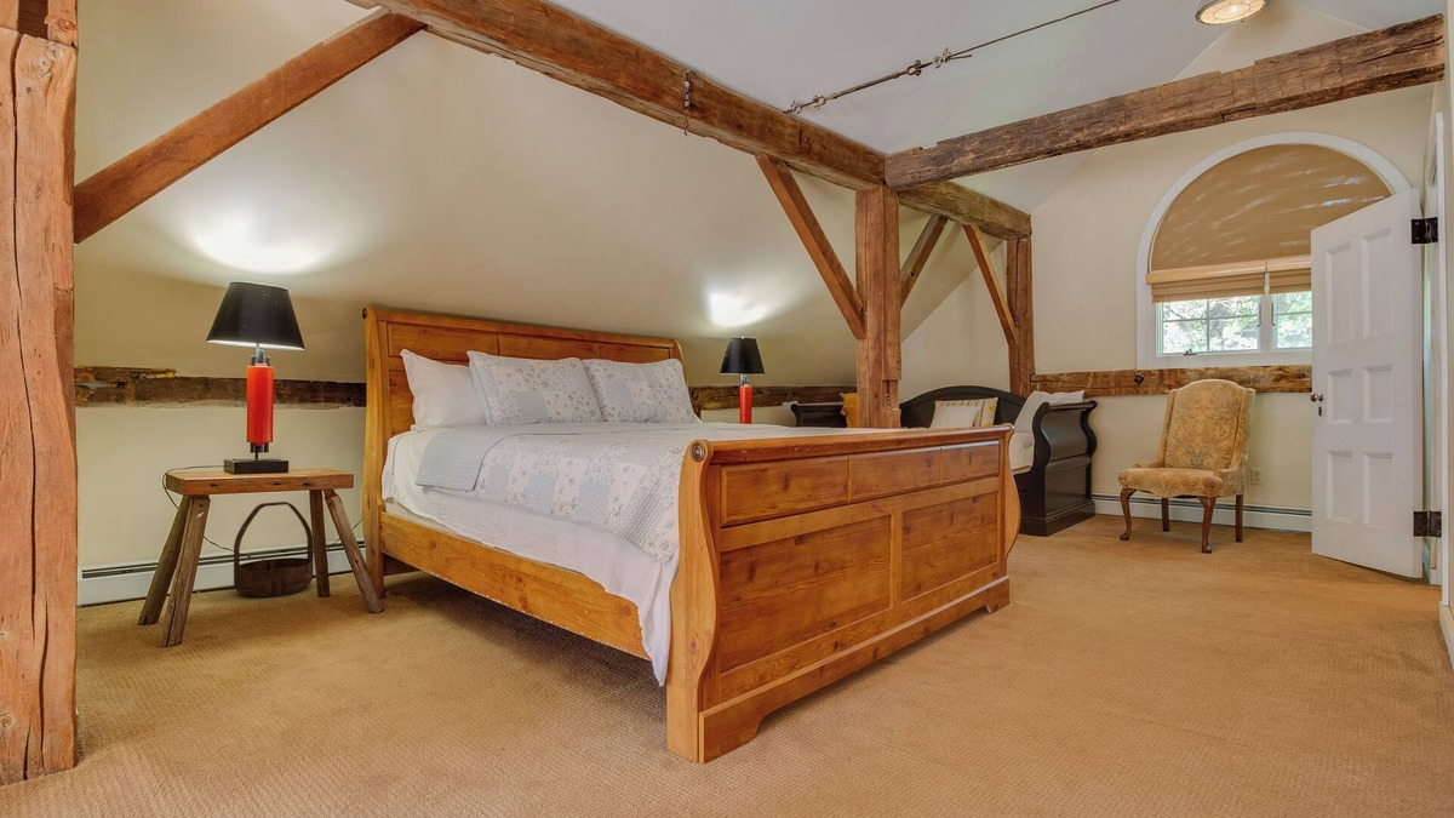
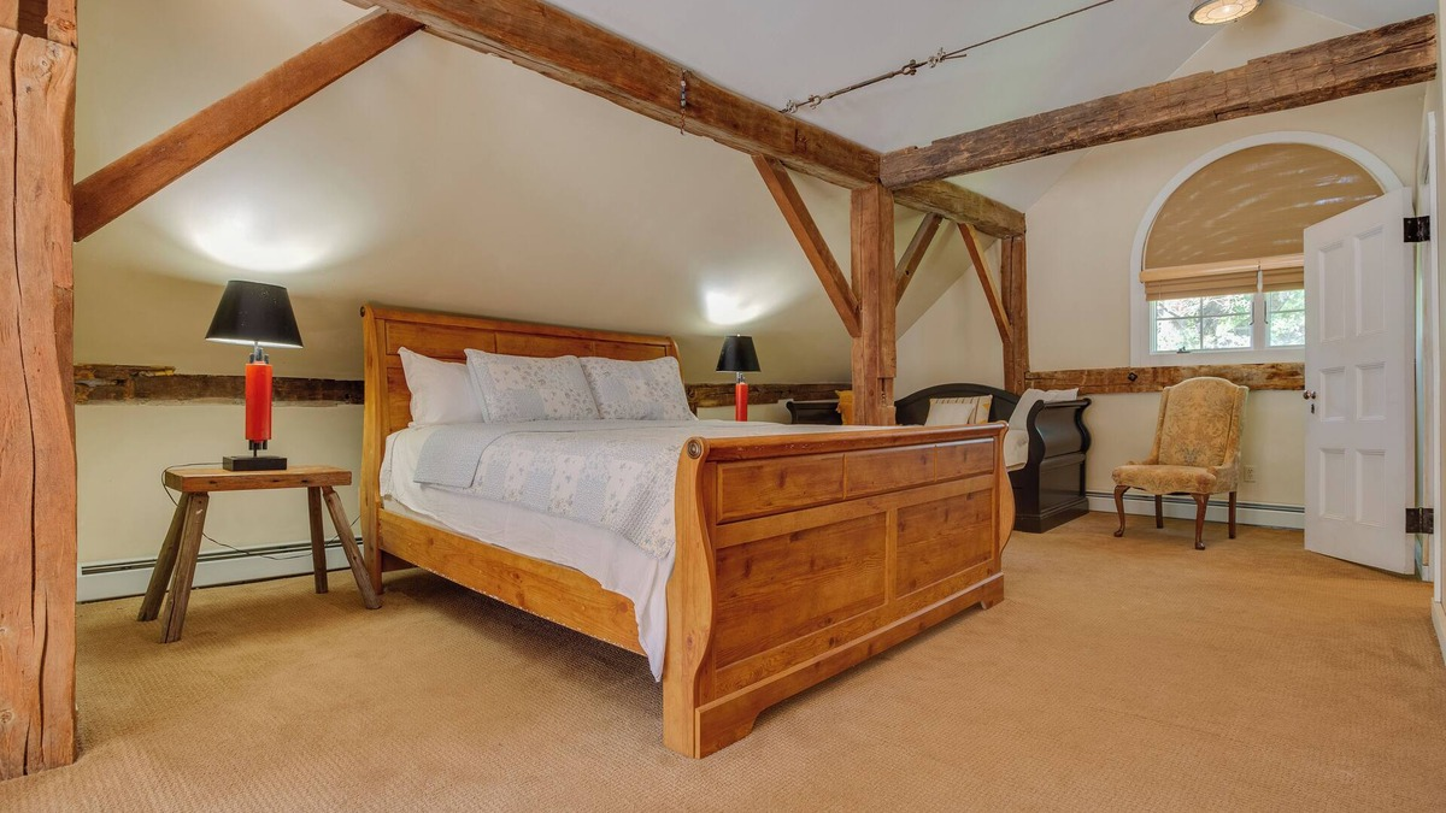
- basket [233,500,315,599]
